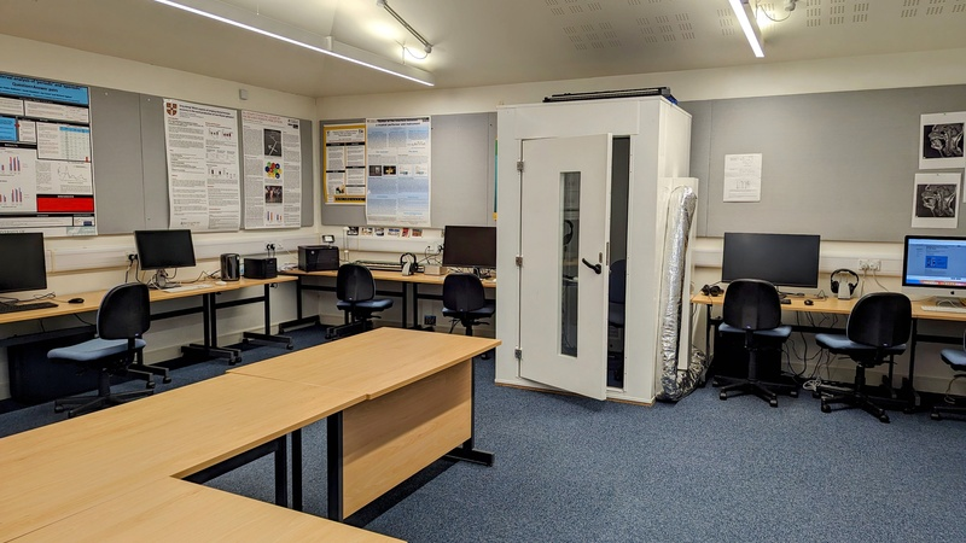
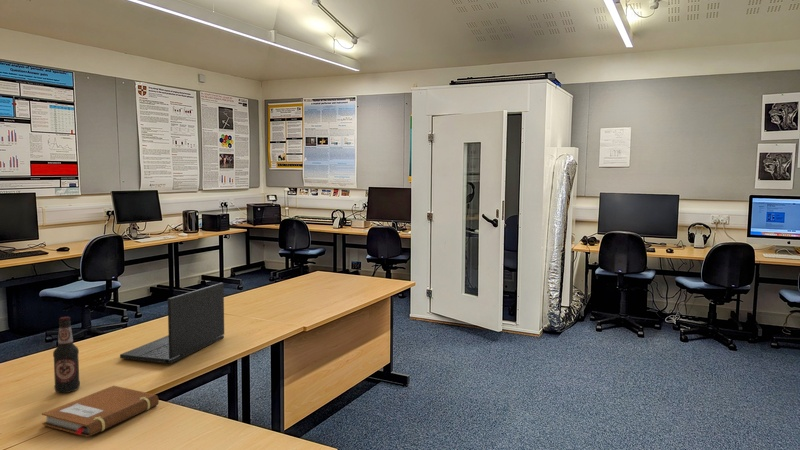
+ notebook [41,385,160,438]
+ laptop [119,282,225,364]
+ bottle [52,316,81,394]
